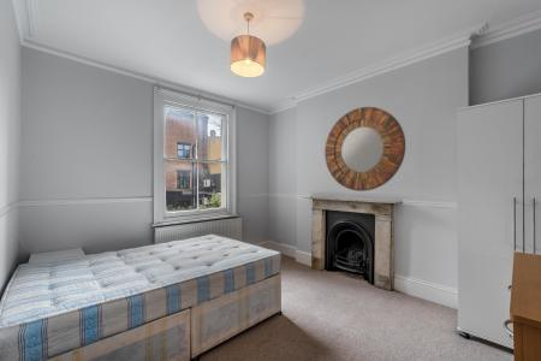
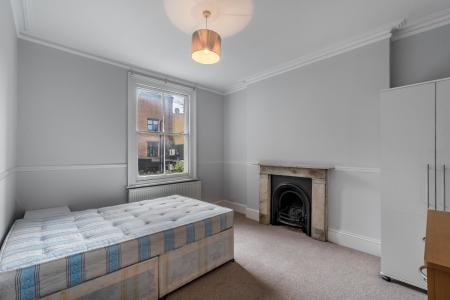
- home mirror [323,106,406,193]
